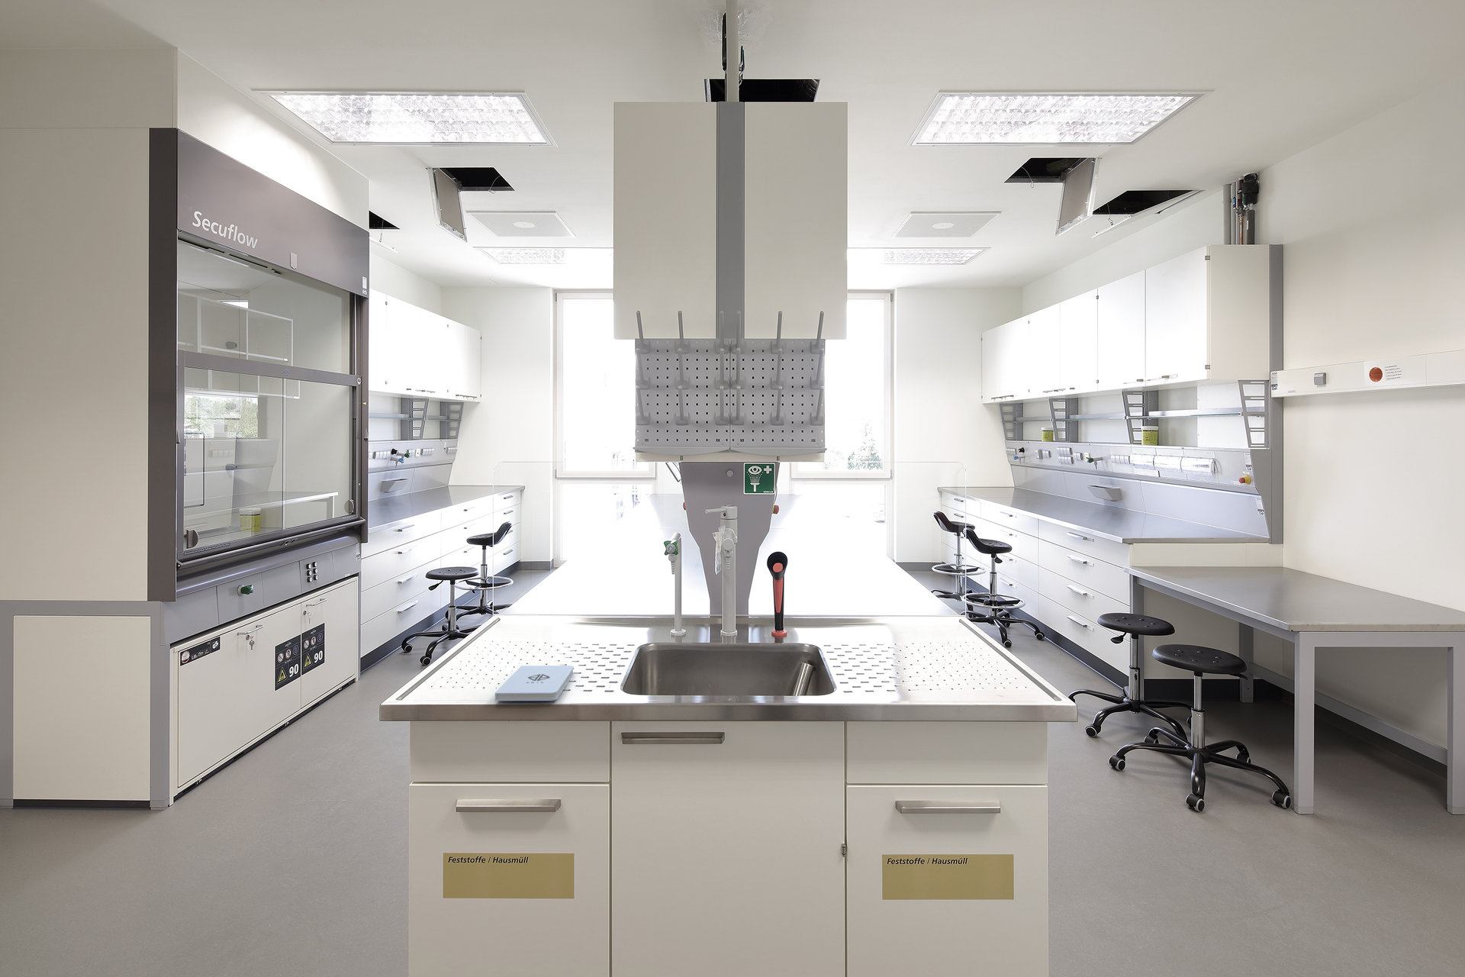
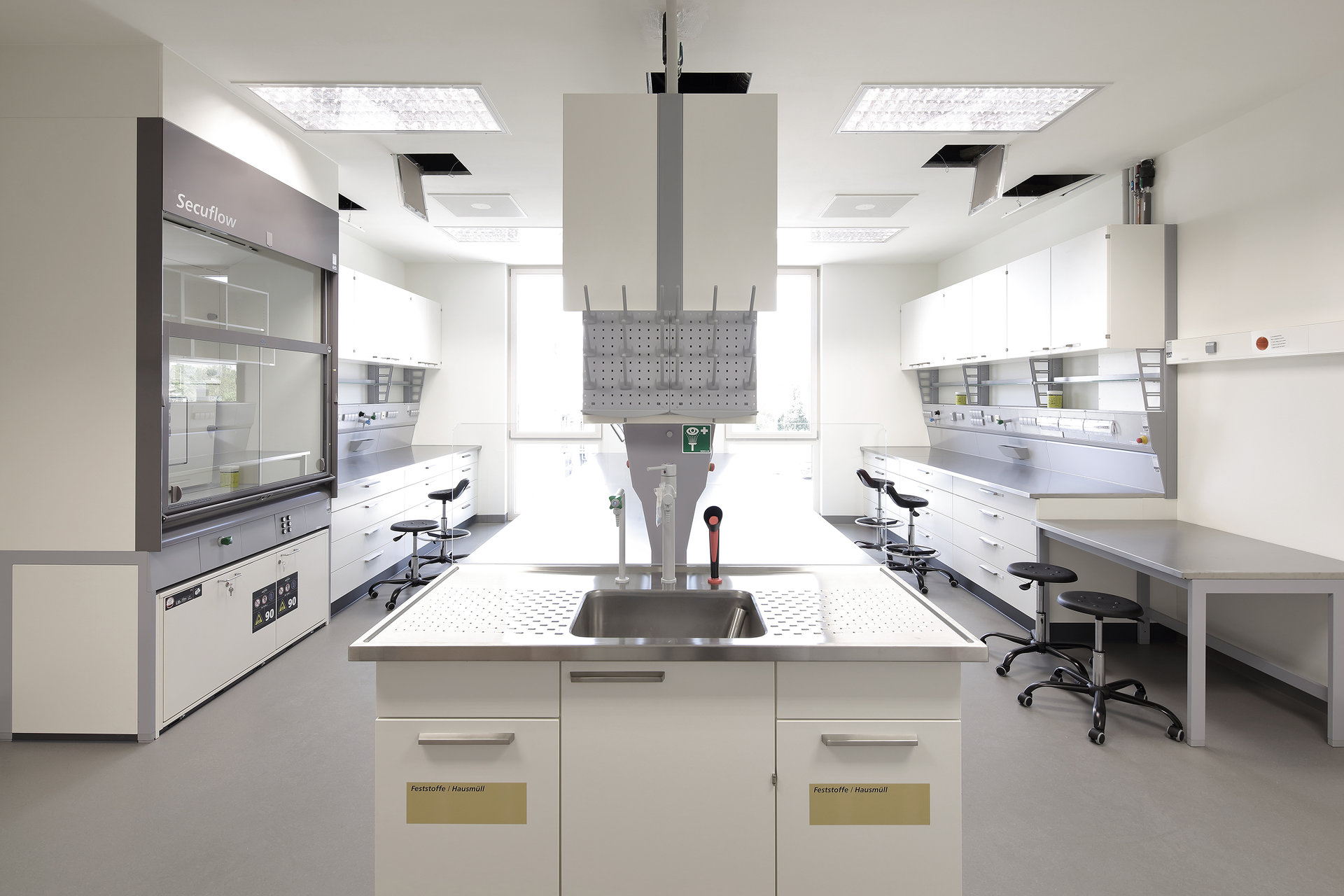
- notepad [495,665,574,701]
